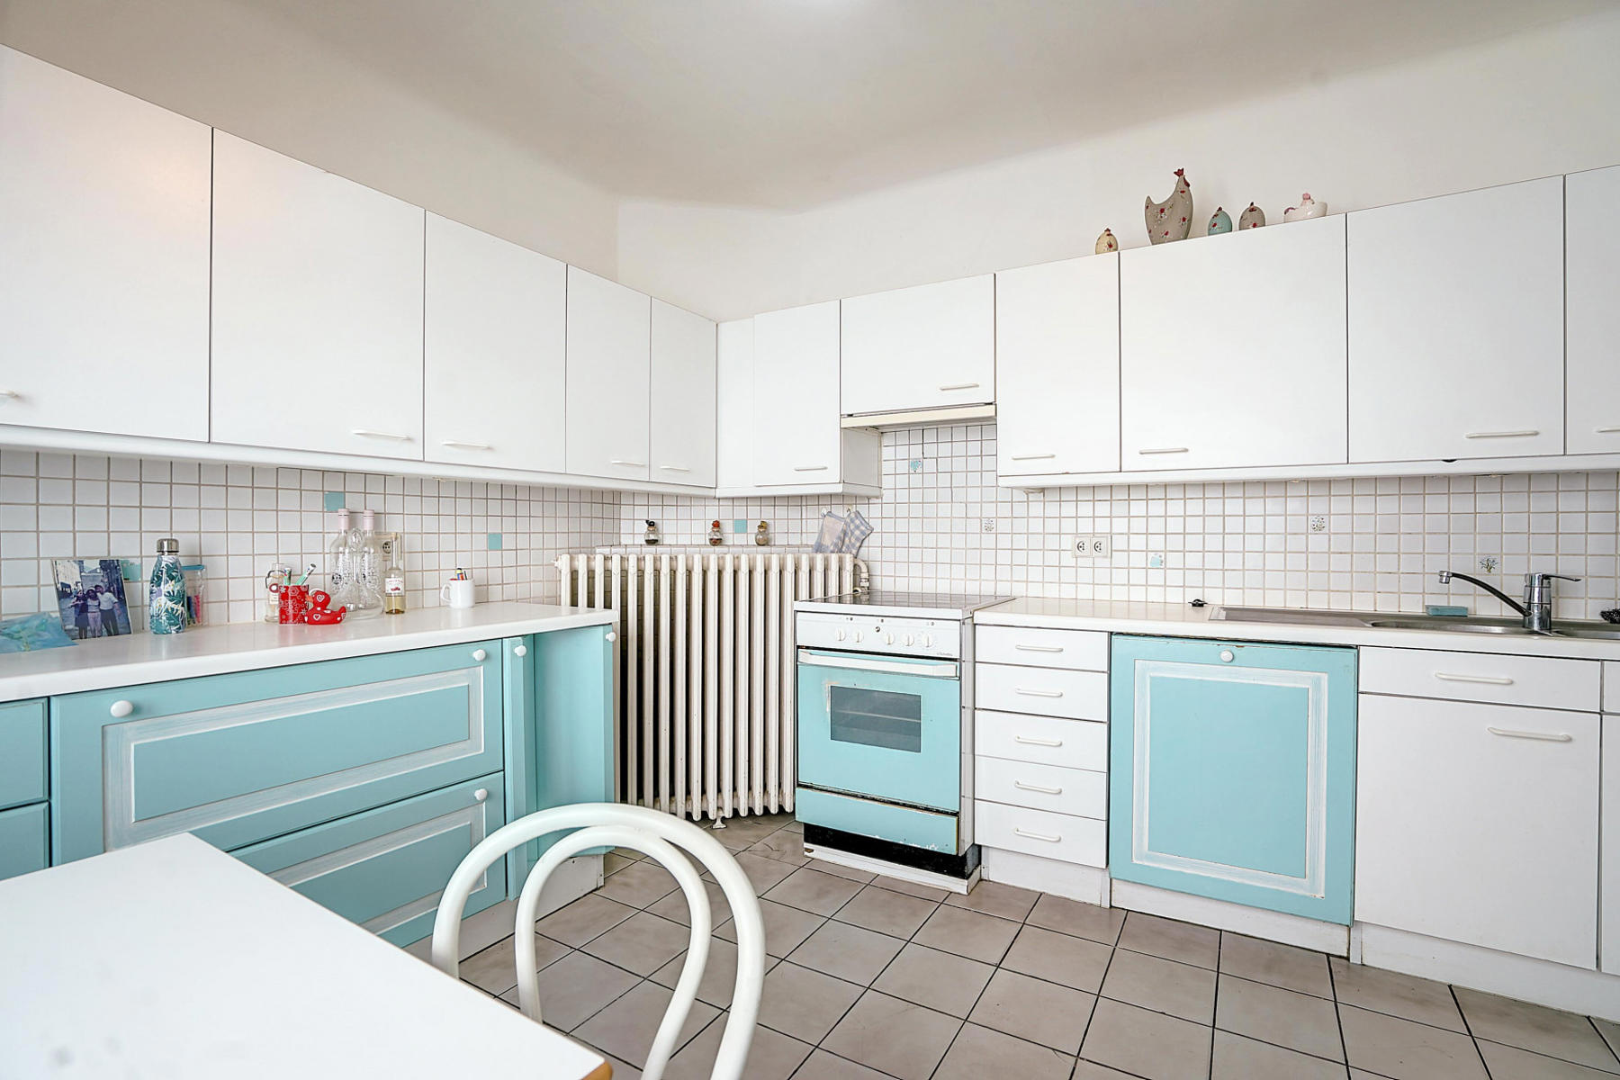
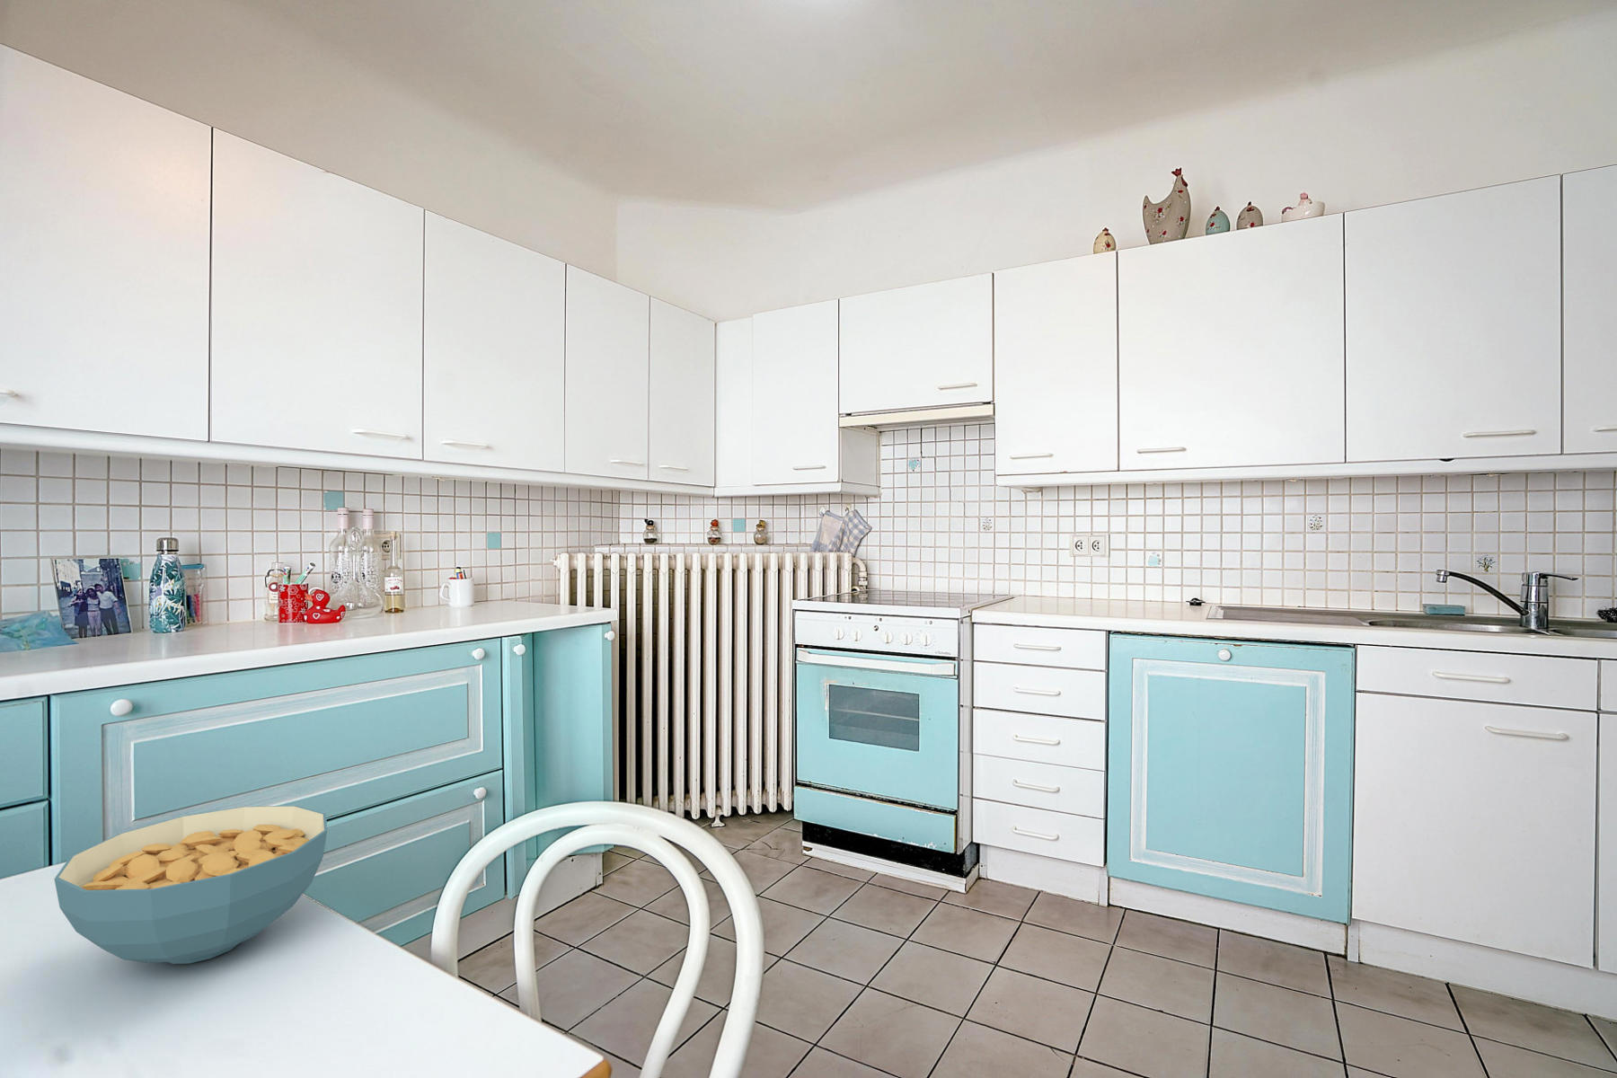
+ cereal bowl [54,805,328,965]
